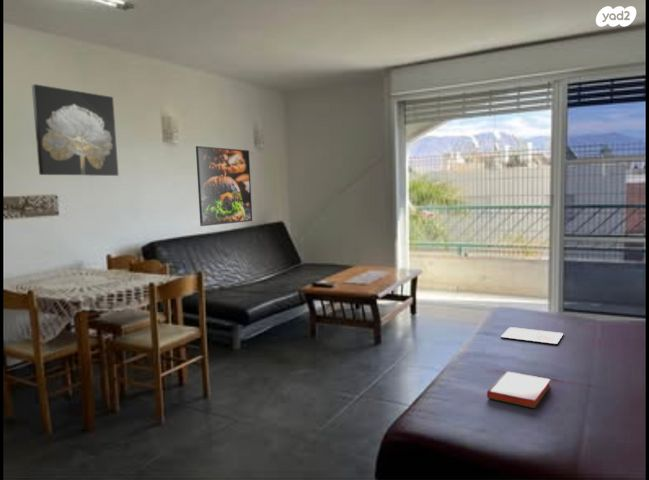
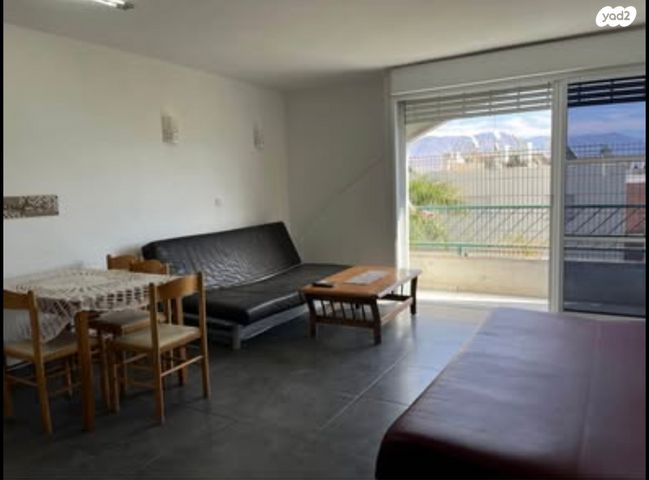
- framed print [195,145,253,227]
- wall art [31,83,120,177]
- tablet [500,326,564,345]
- hardback book [486,370,552,409]
